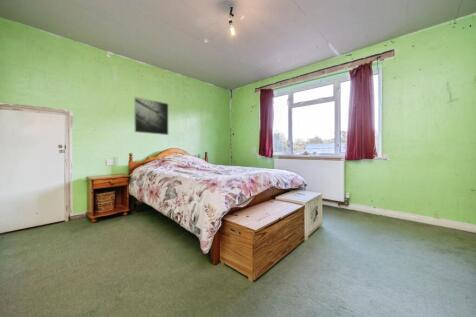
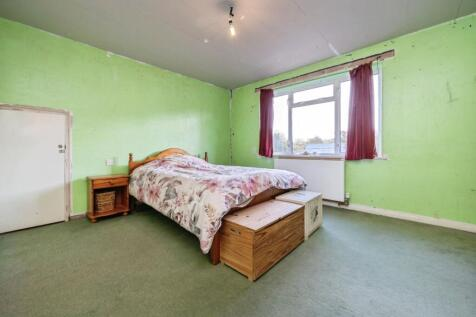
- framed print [133,96,169,136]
